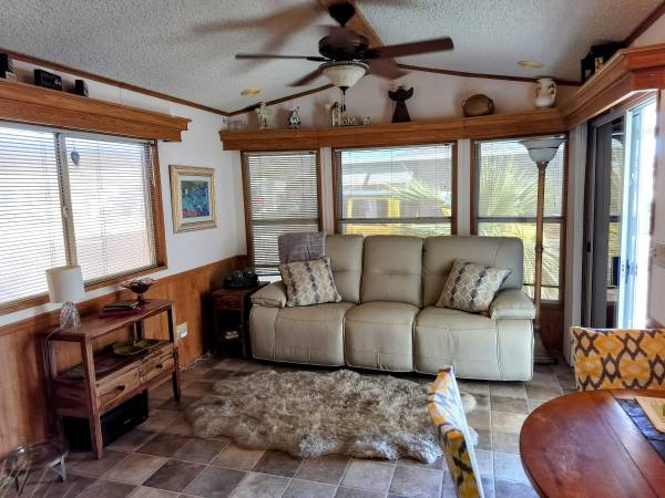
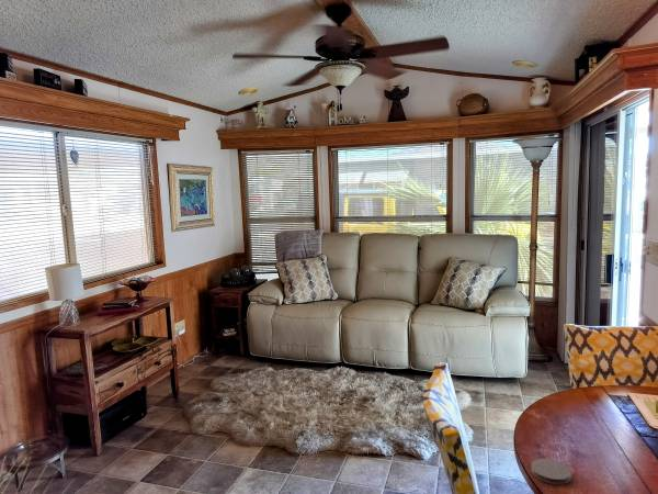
+ coaster [530,458,572,485]
